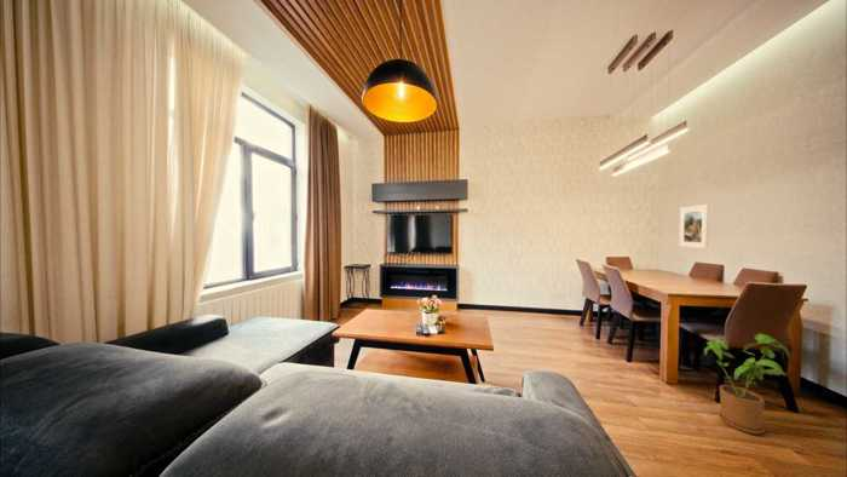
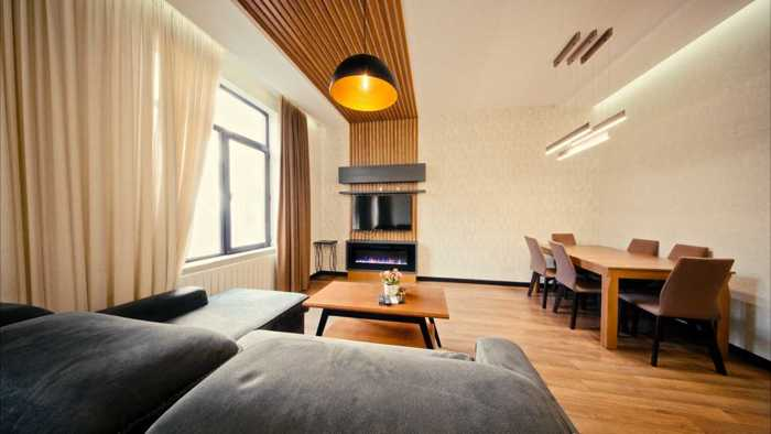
- house plant [703,332,790,435]
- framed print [678,203,710,249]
